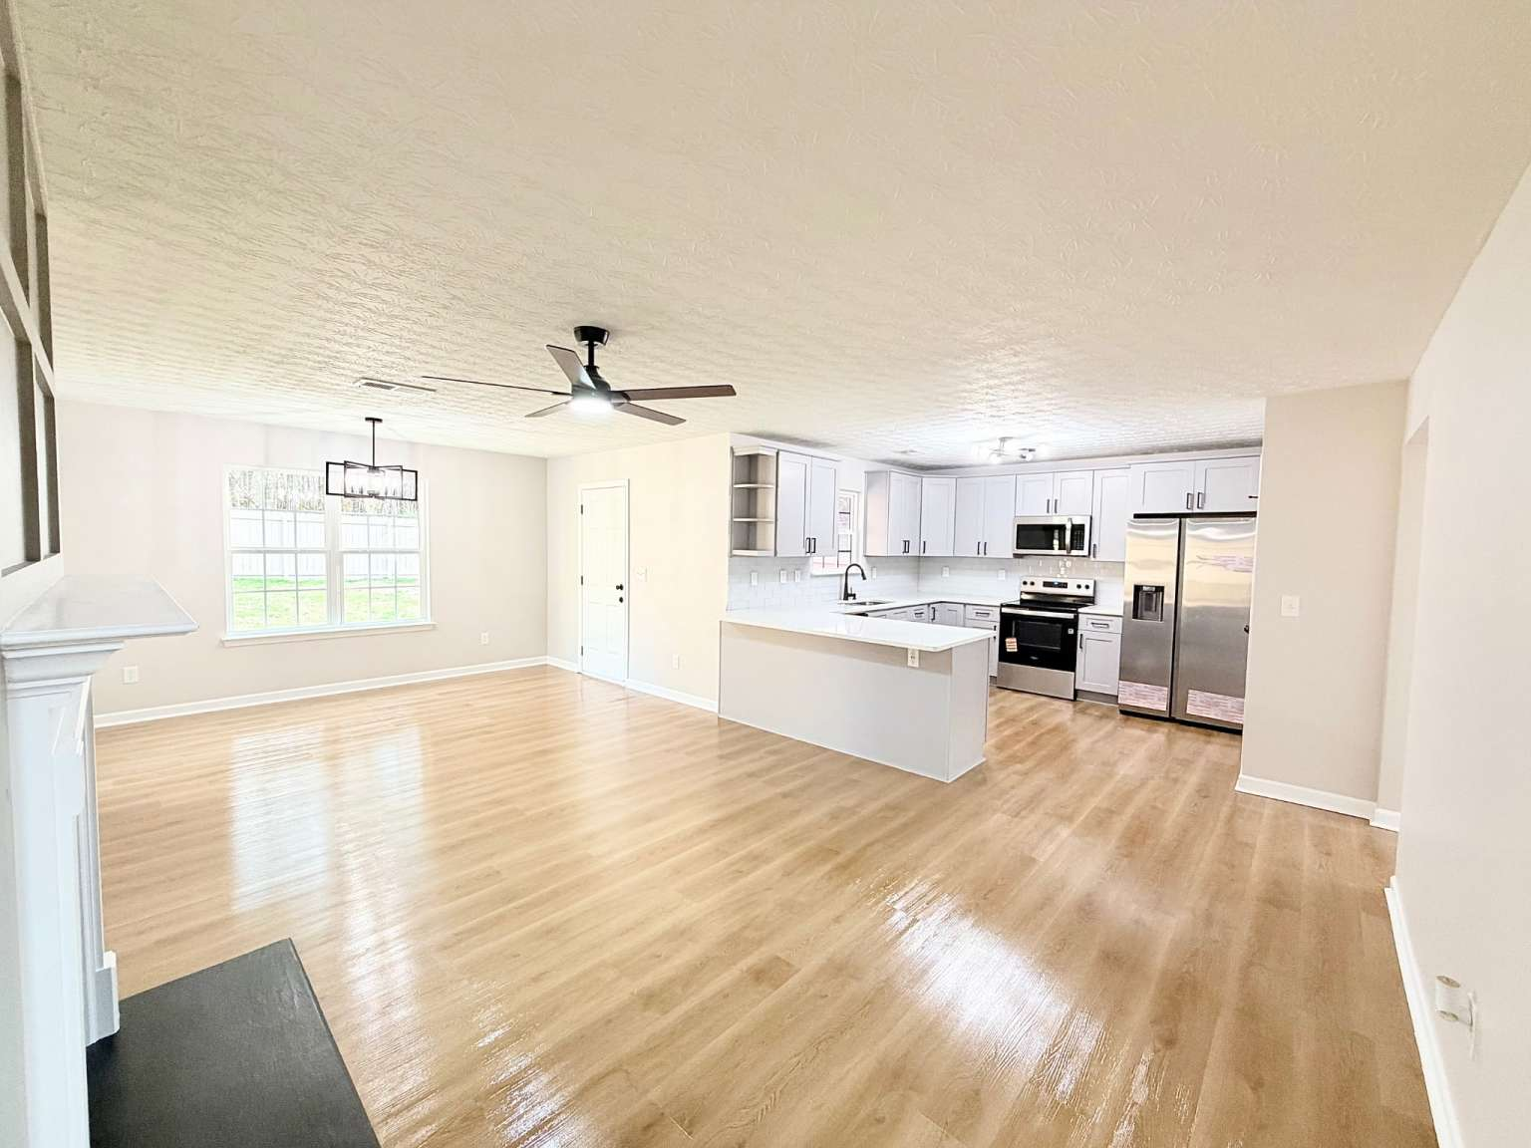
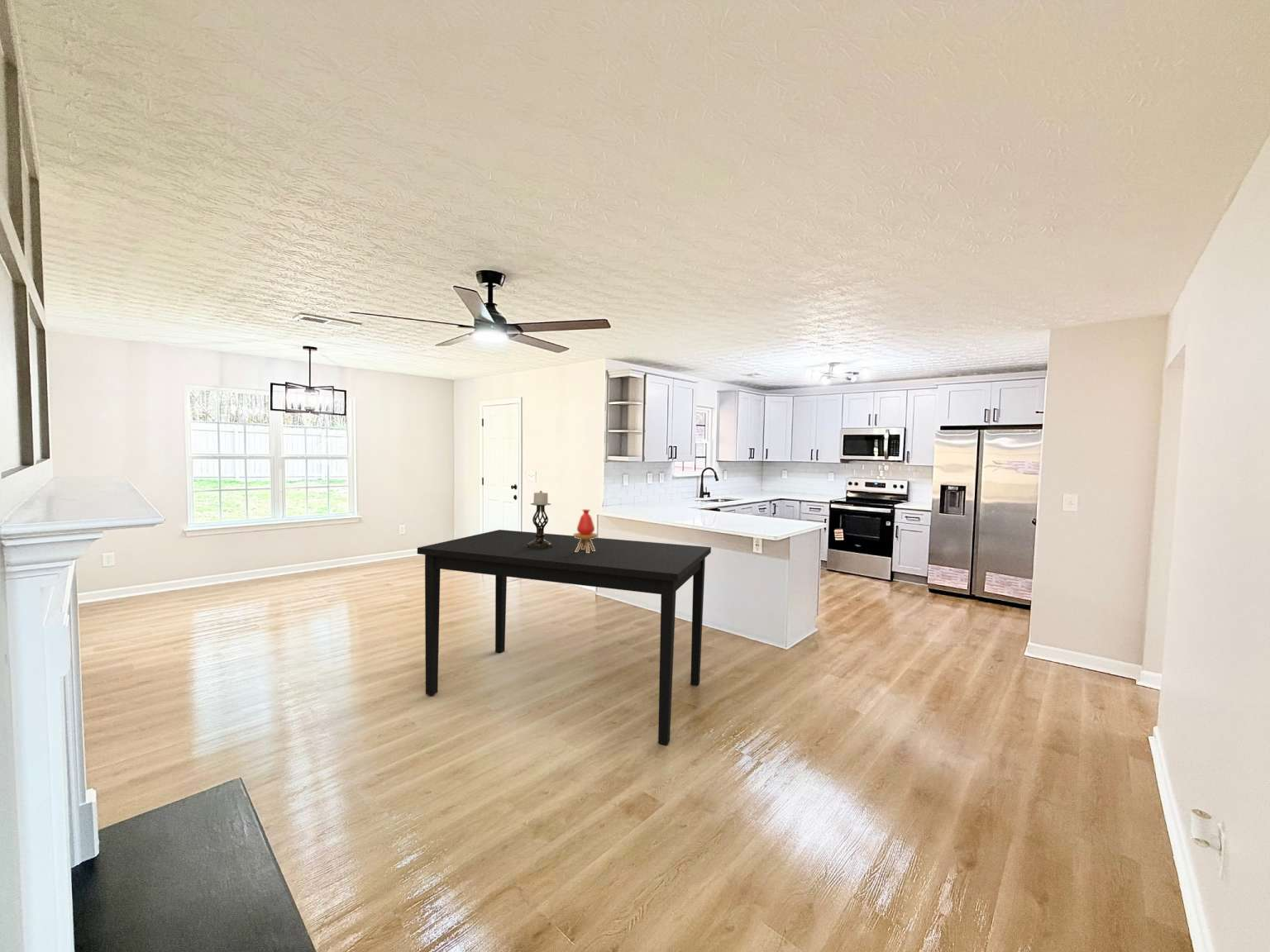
+ vase [572,508,599,553]
+ dining table [417,529,712,745]
+ candle holder [528,490,552,550]
